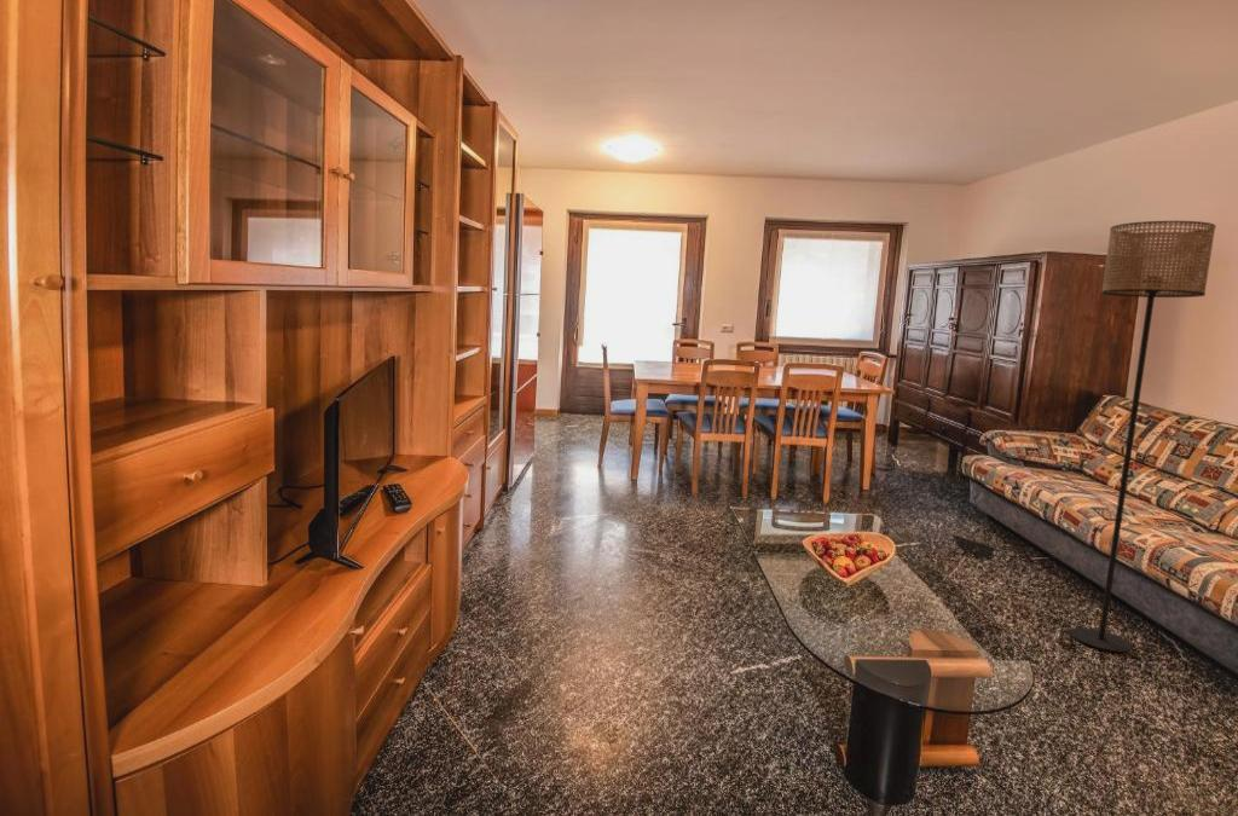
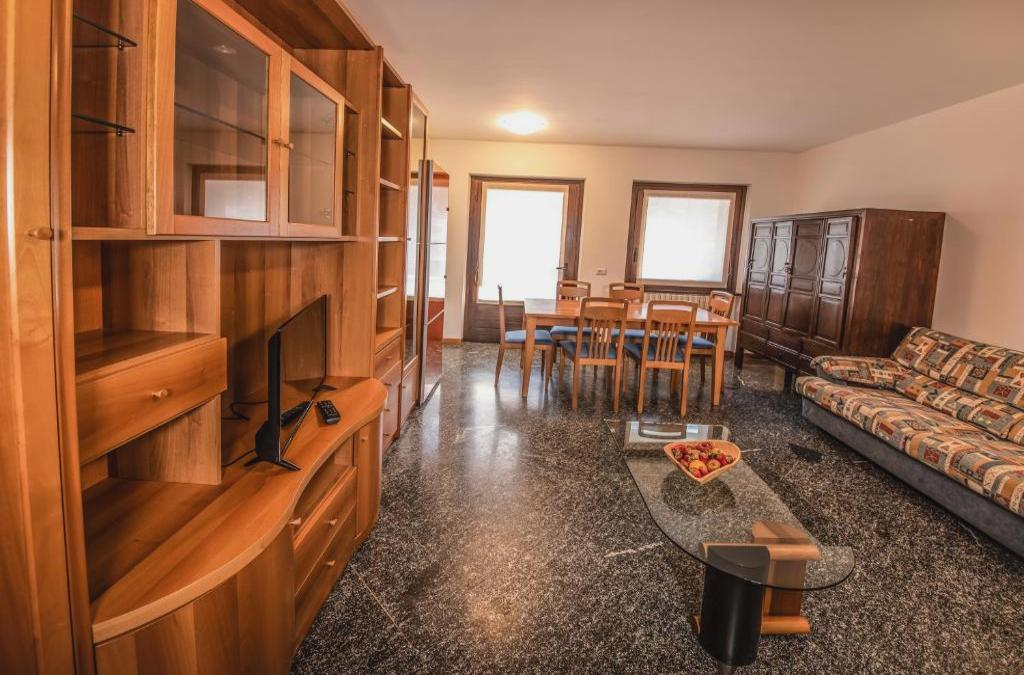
- floor lamp [1069,220,1216,654]
